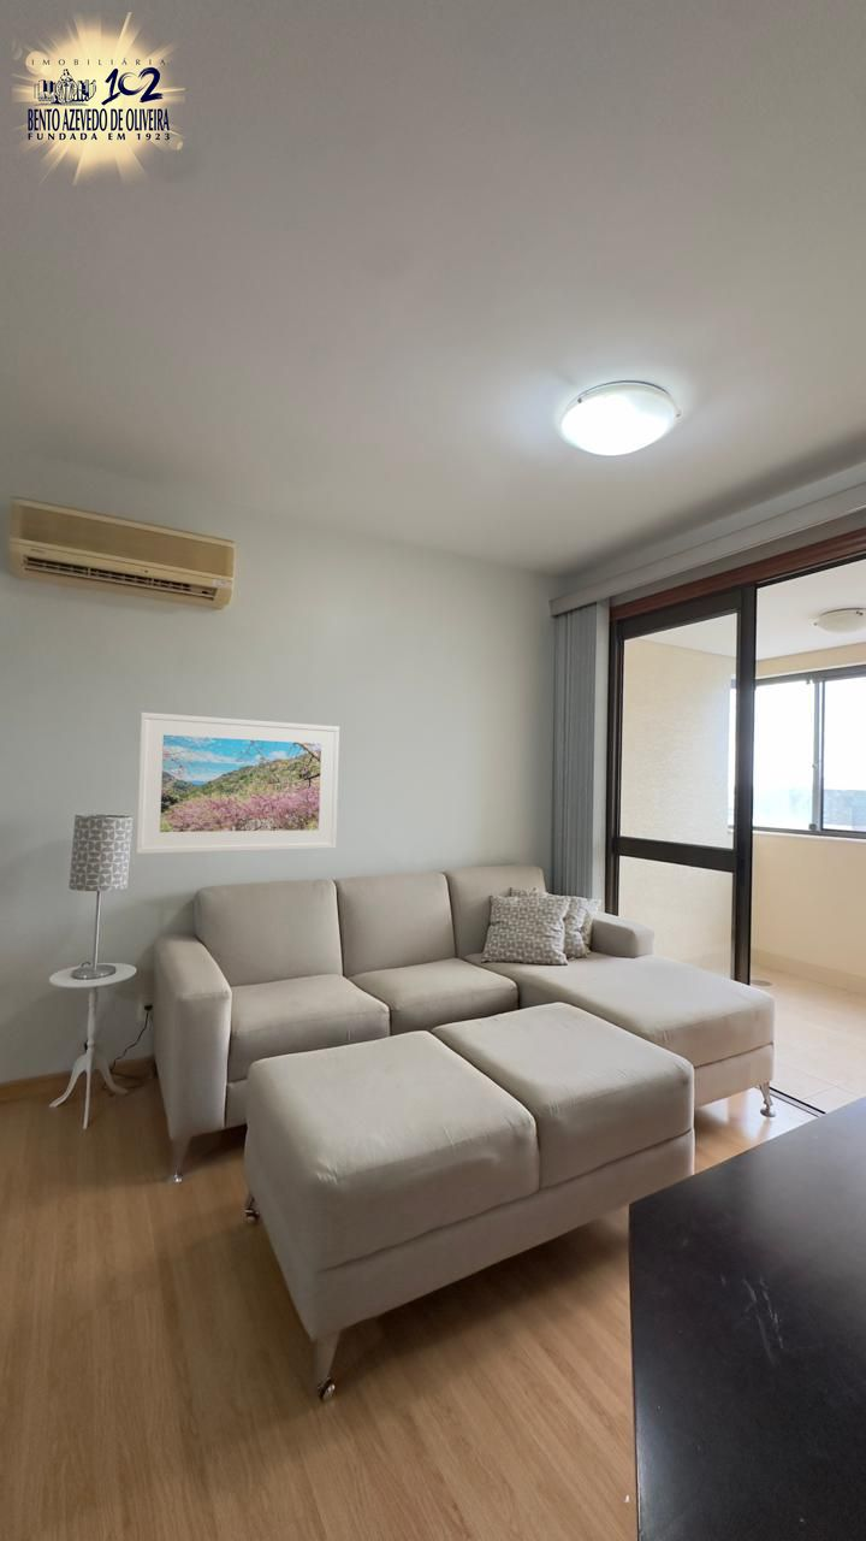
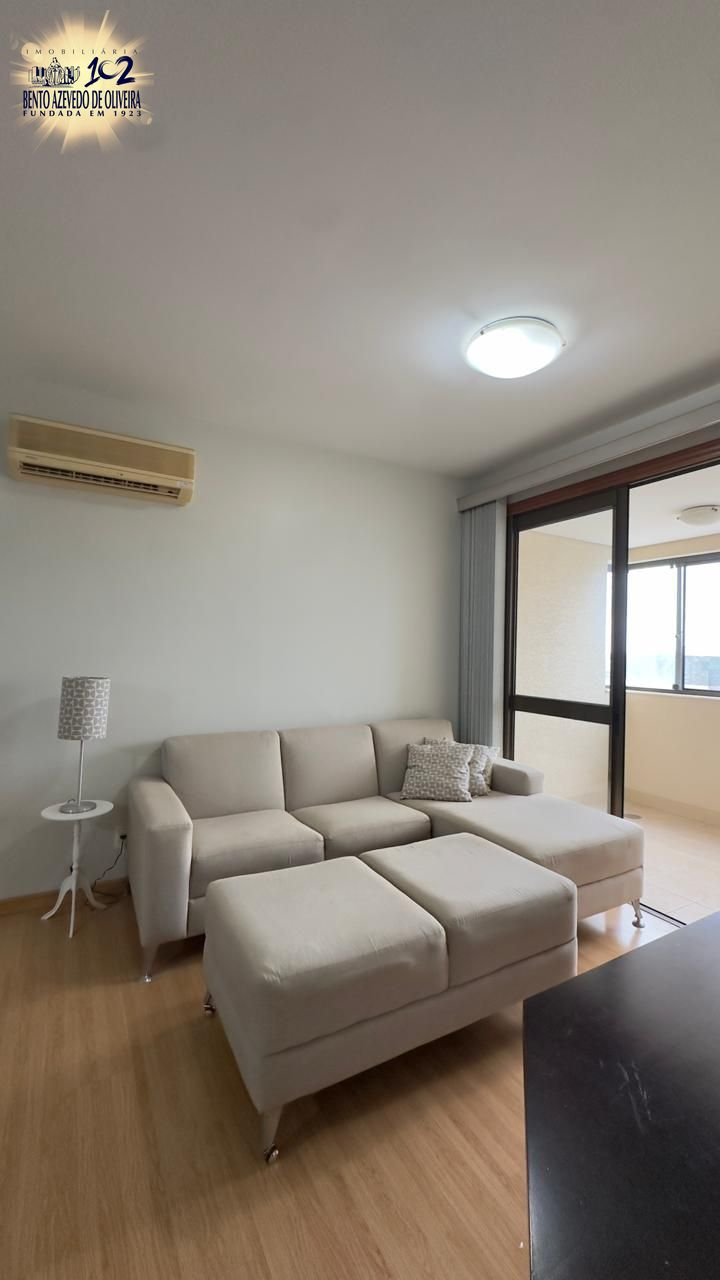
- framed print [135,712,340,855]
